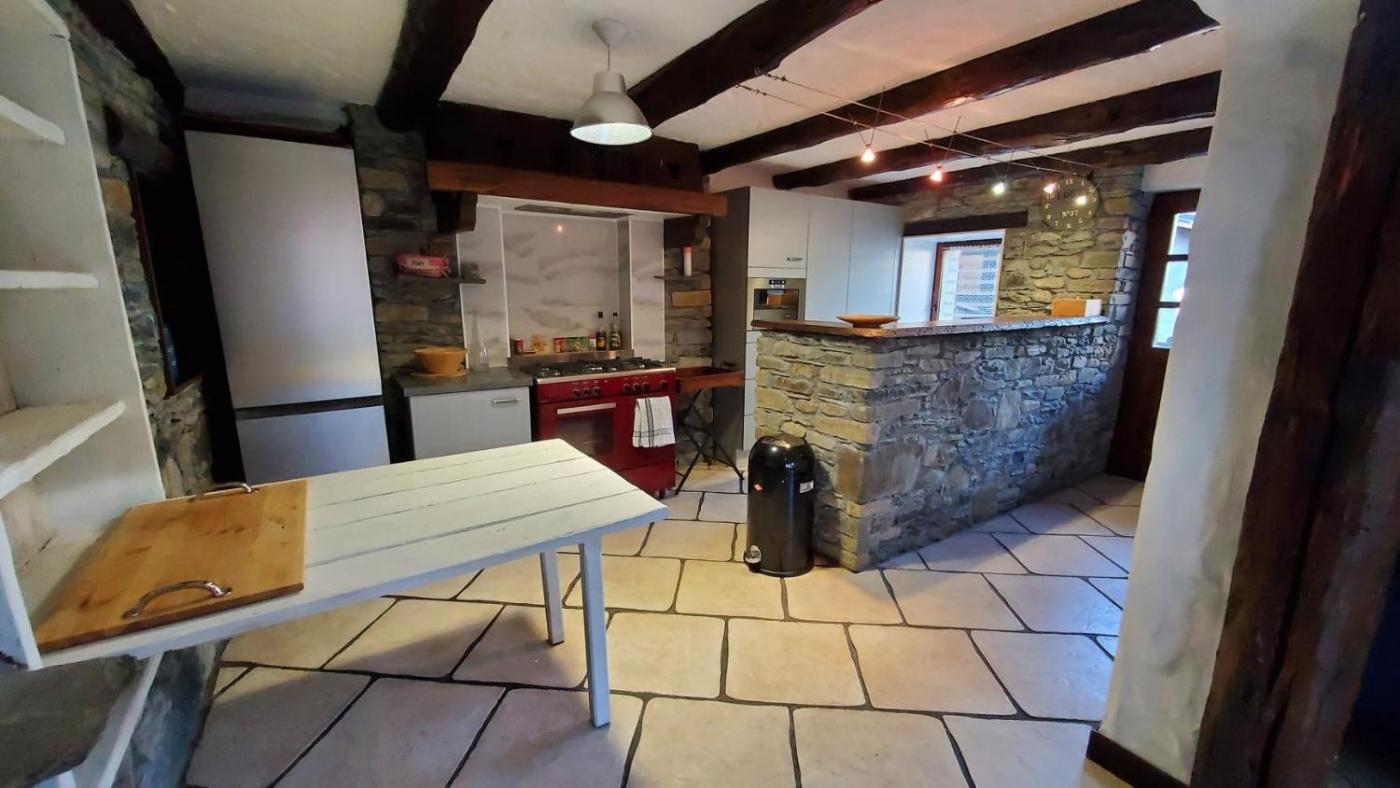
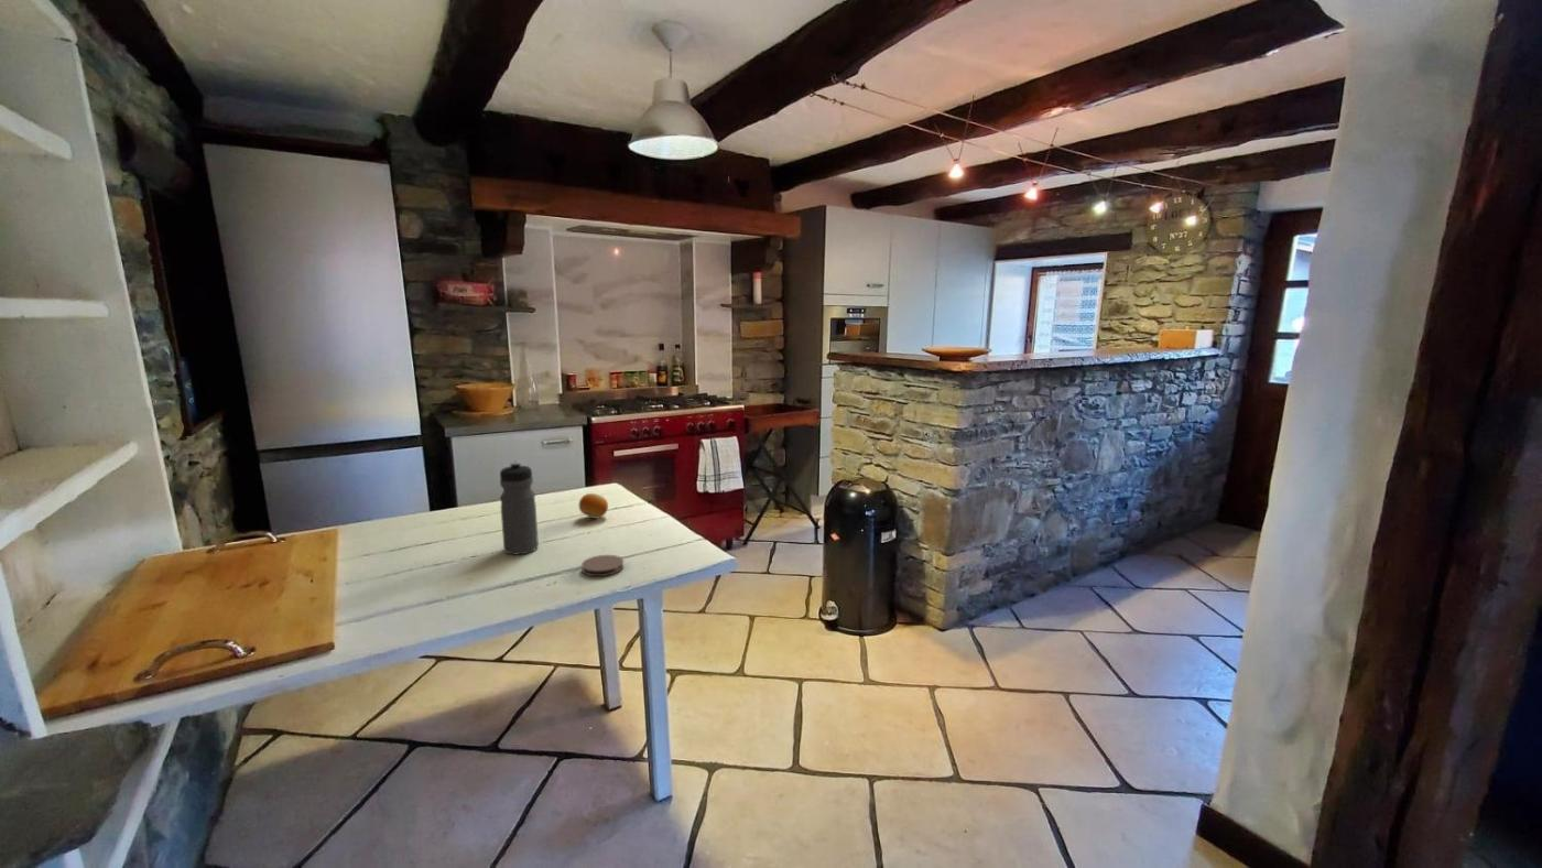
+ coaster [580,554,625,577]
+ fruit [578,492,609,520]
+ water bottle [499,460,540,555]
